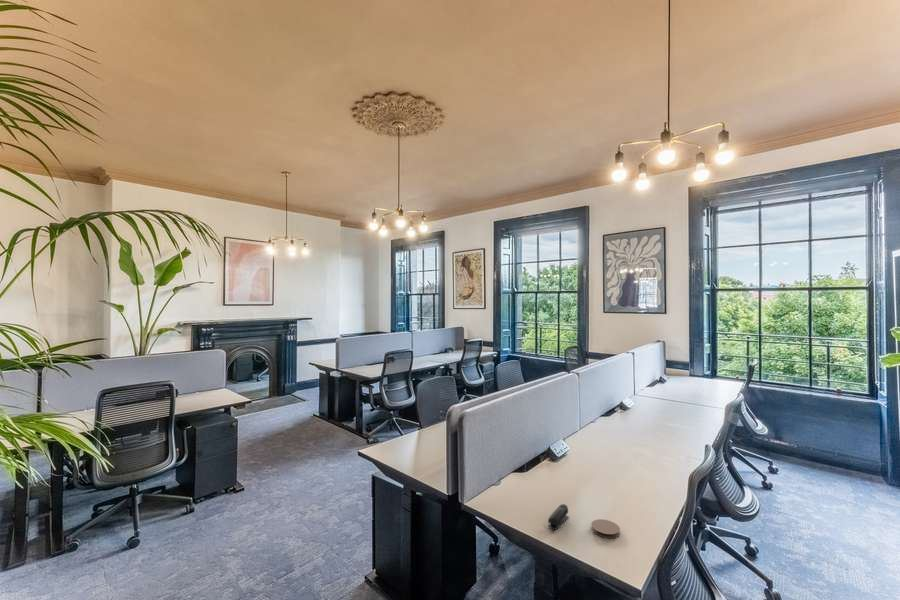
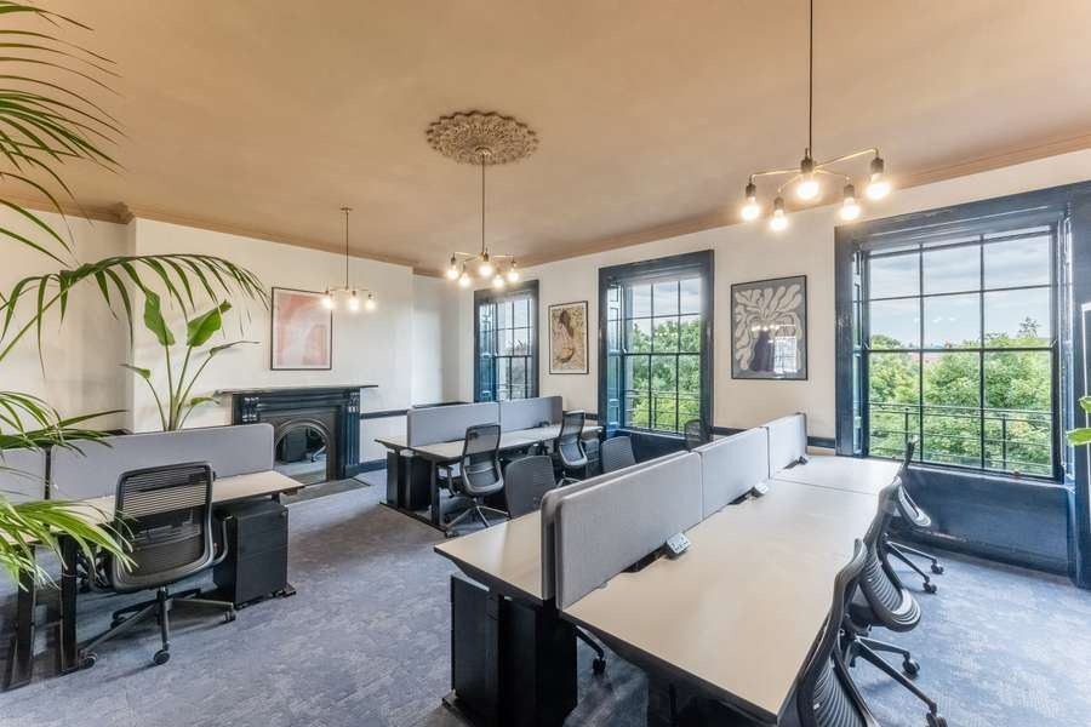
- stapler [547,503,570,530]
- coaster [590,518,621,539]
